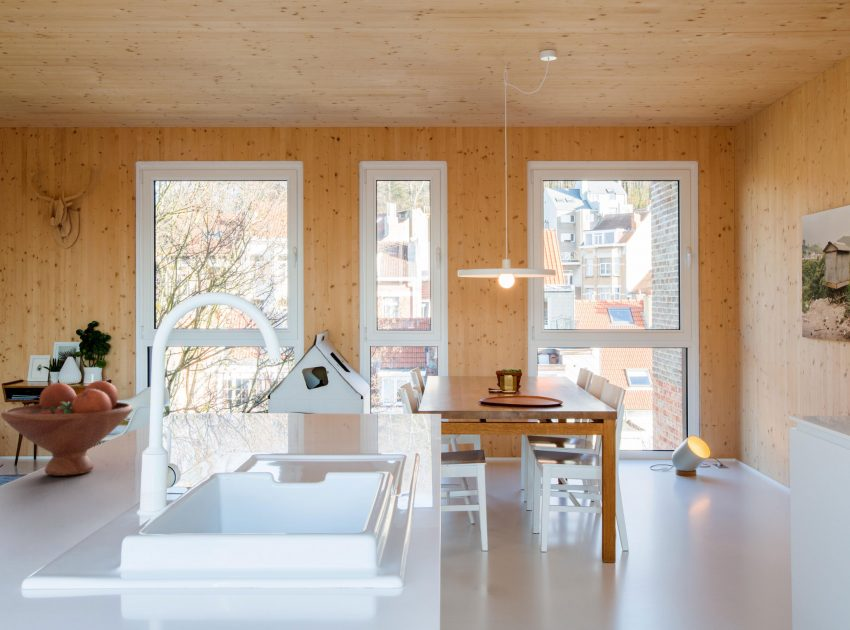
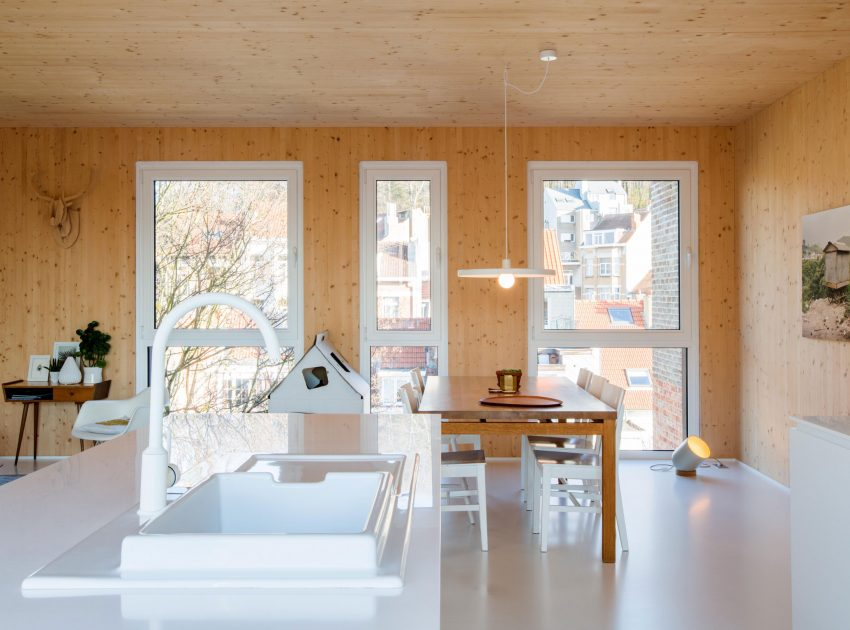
- fruit bowl [0,380,134,477]
